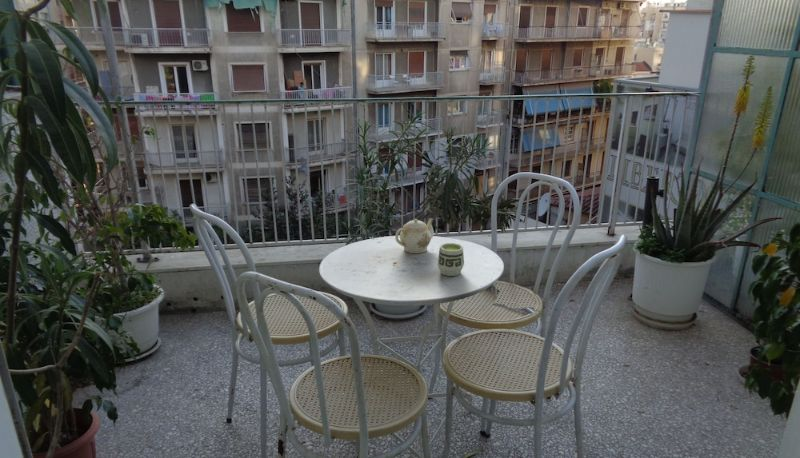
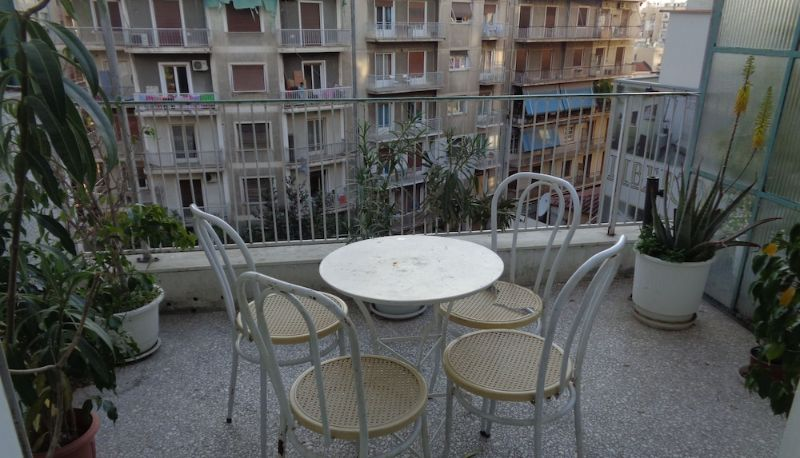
- teapot [394,217,435,254]
- cup [436,242,465,277]
